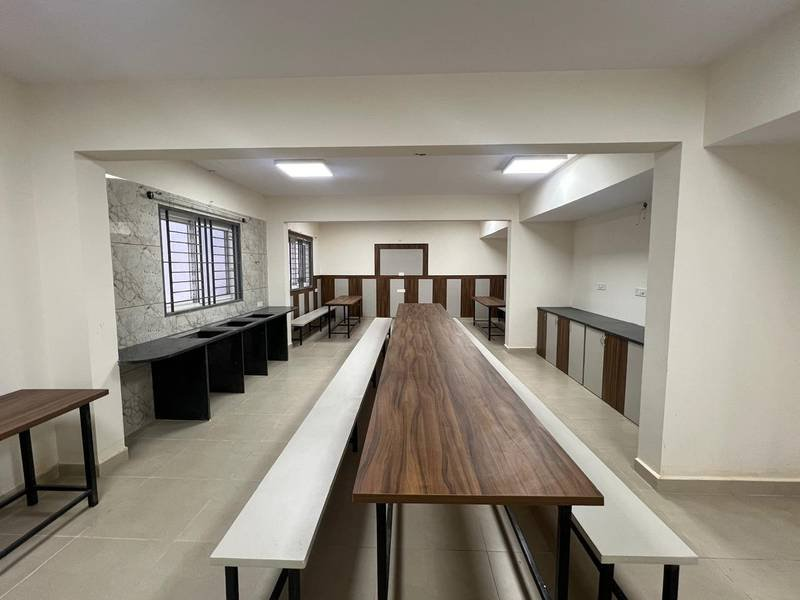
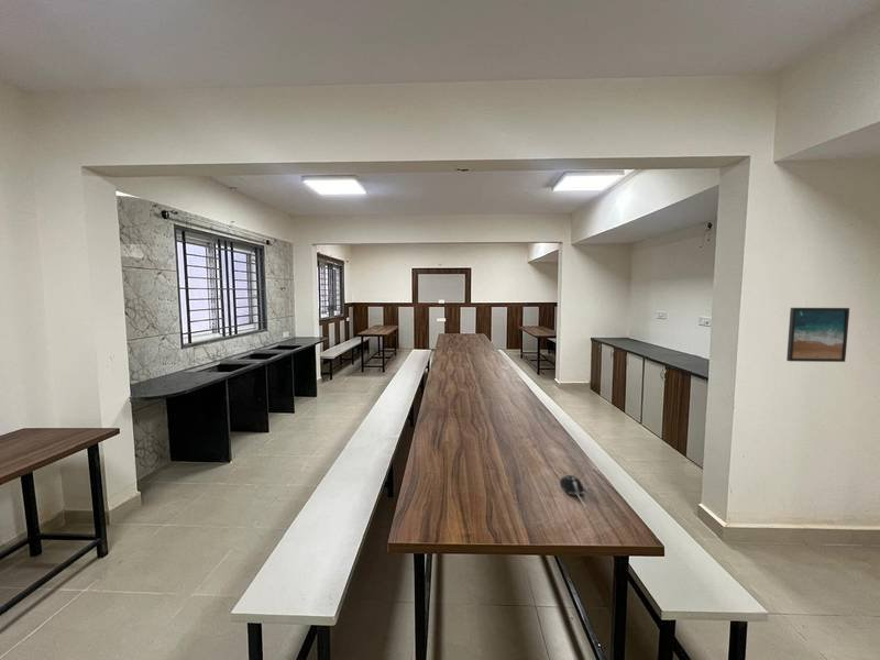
+ computer mouse [559,474,587,508]
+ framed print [785,307,850,363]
